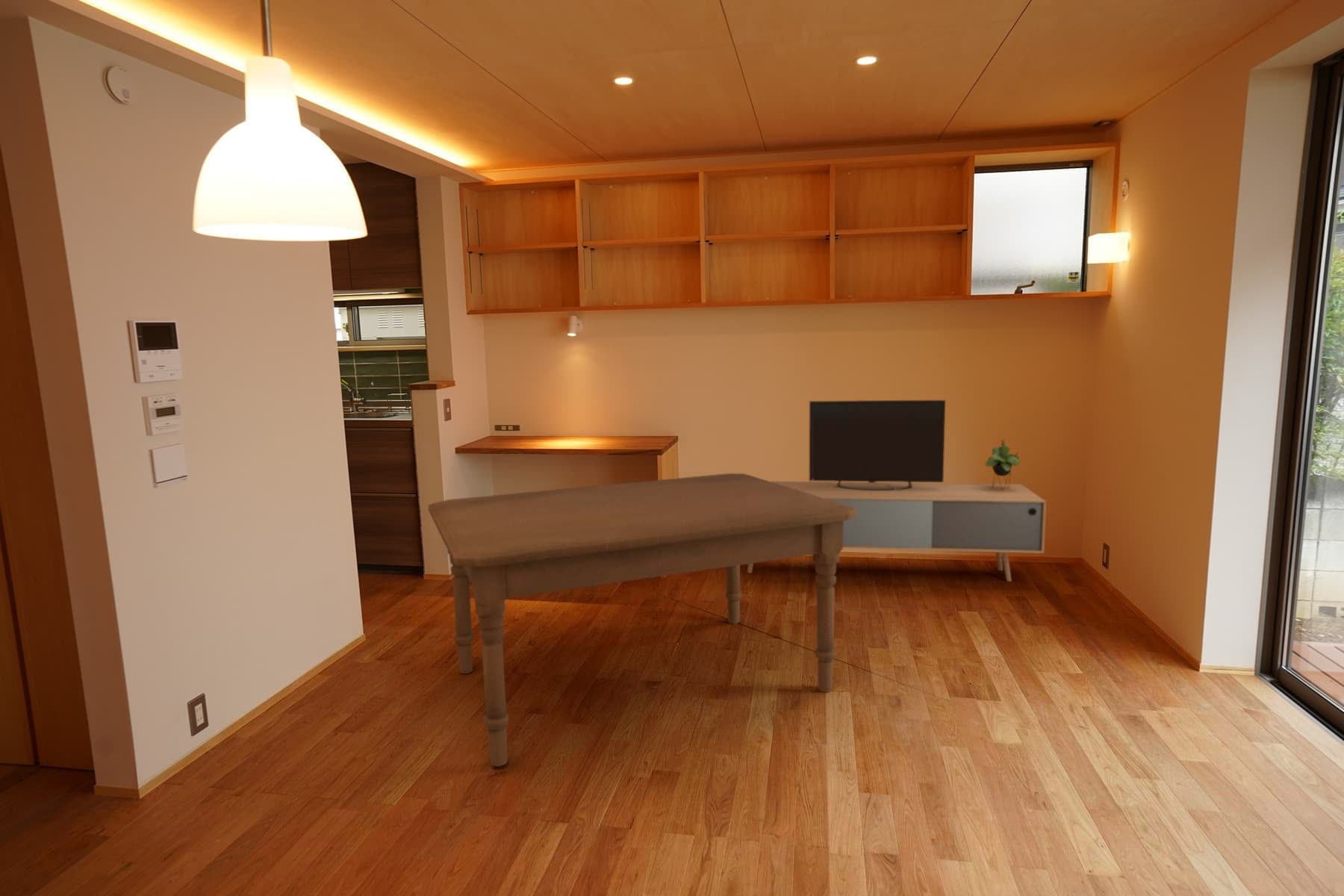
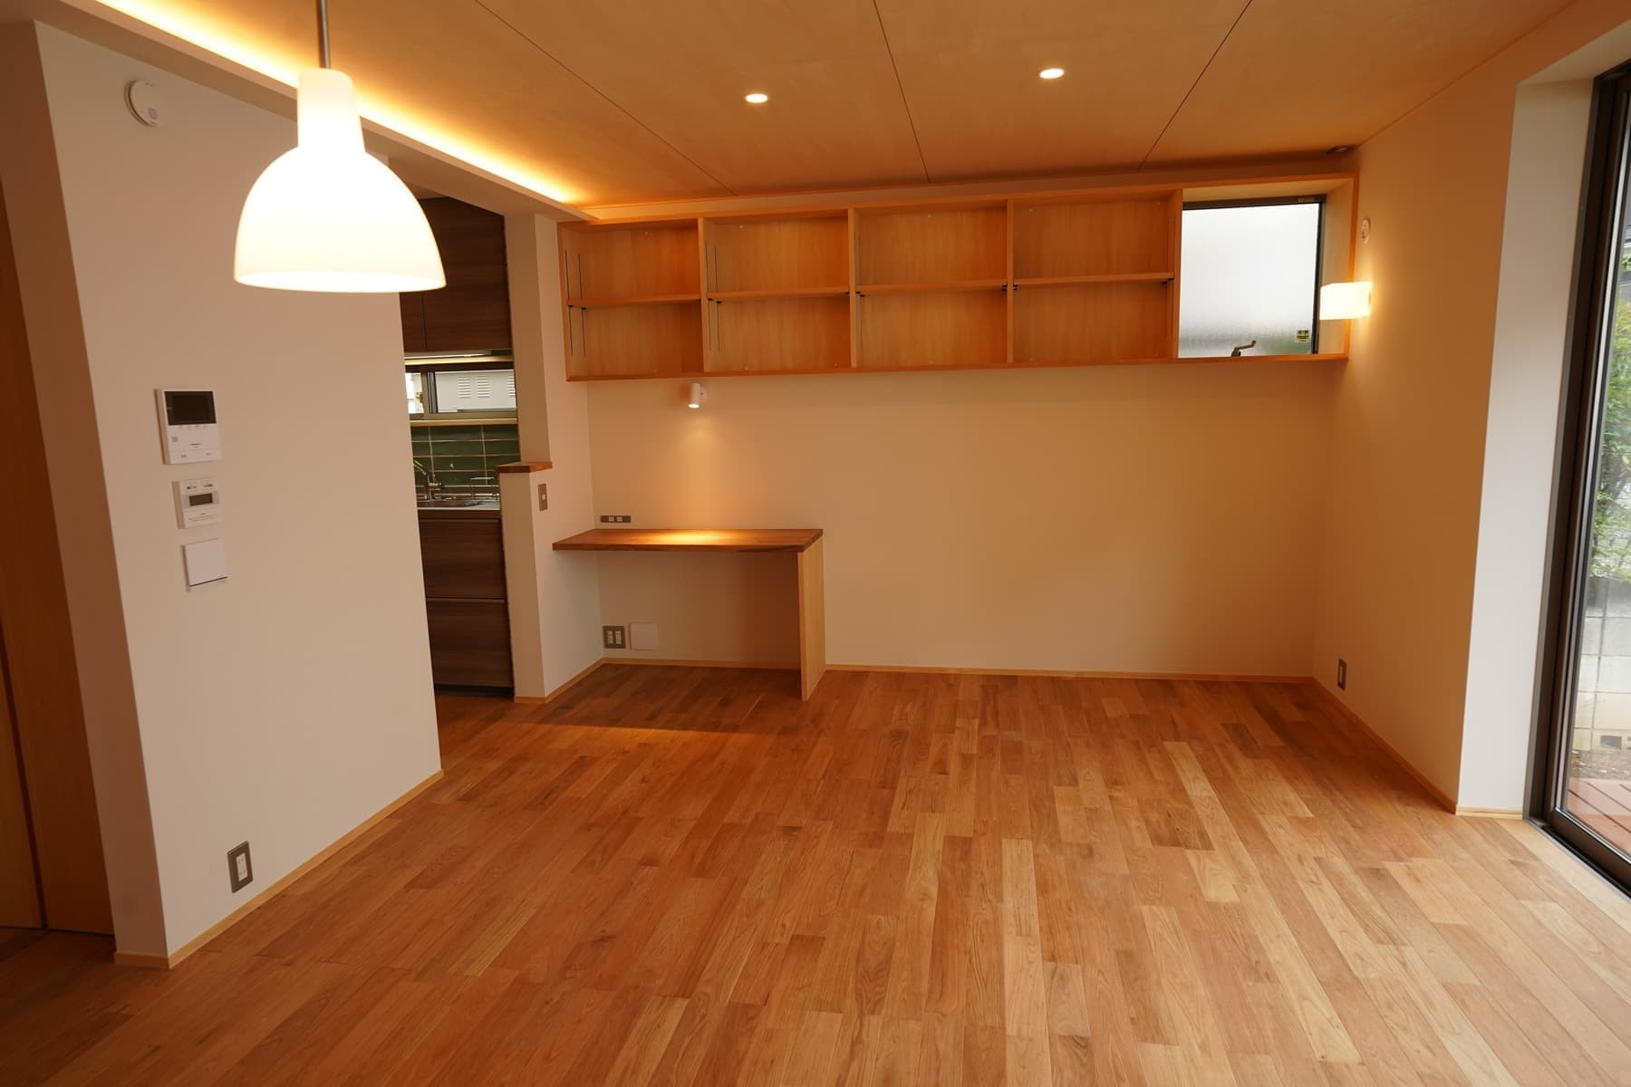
- dining table [428,473,857,768]
- media console [747,399,1047,582]
